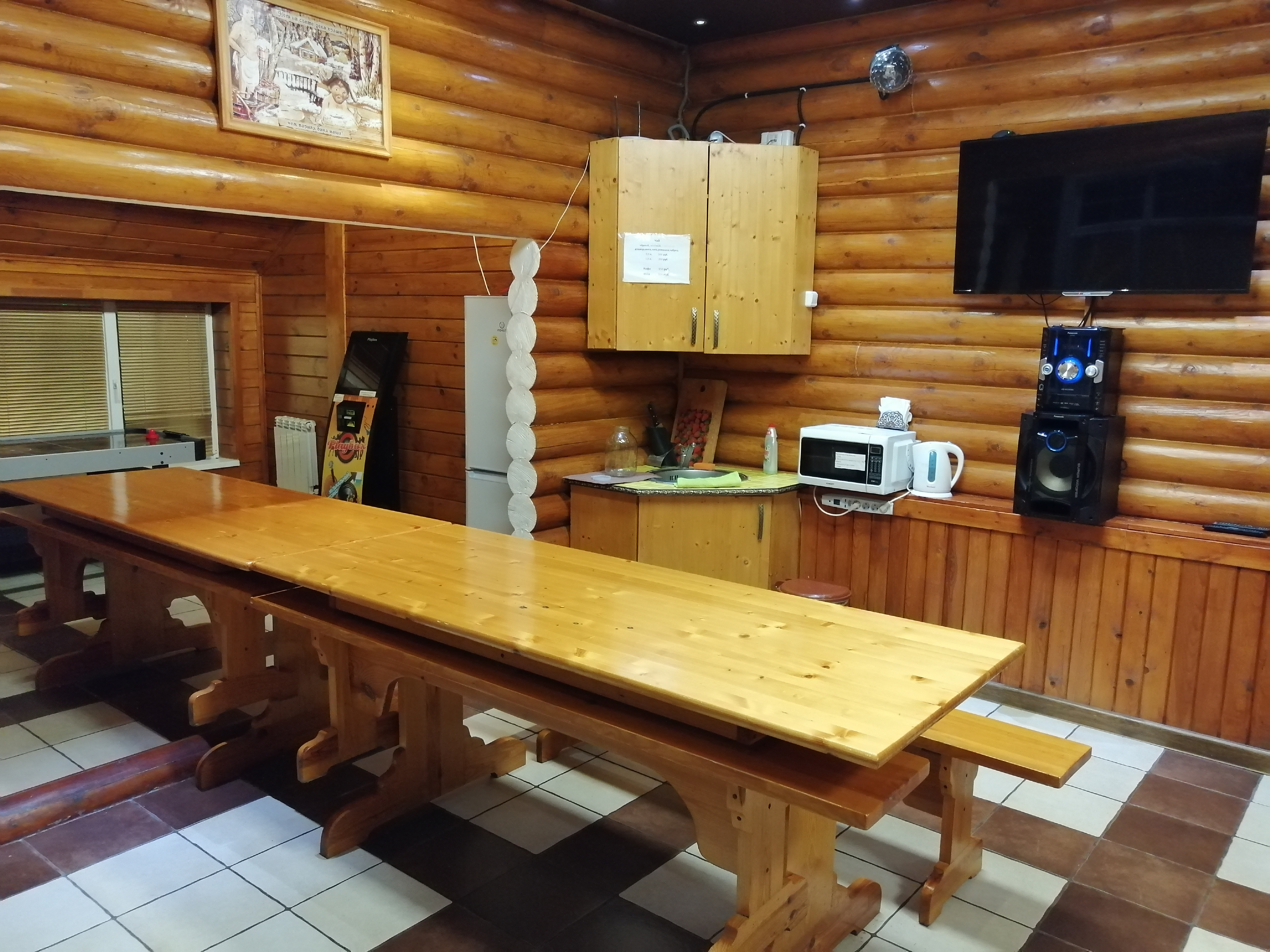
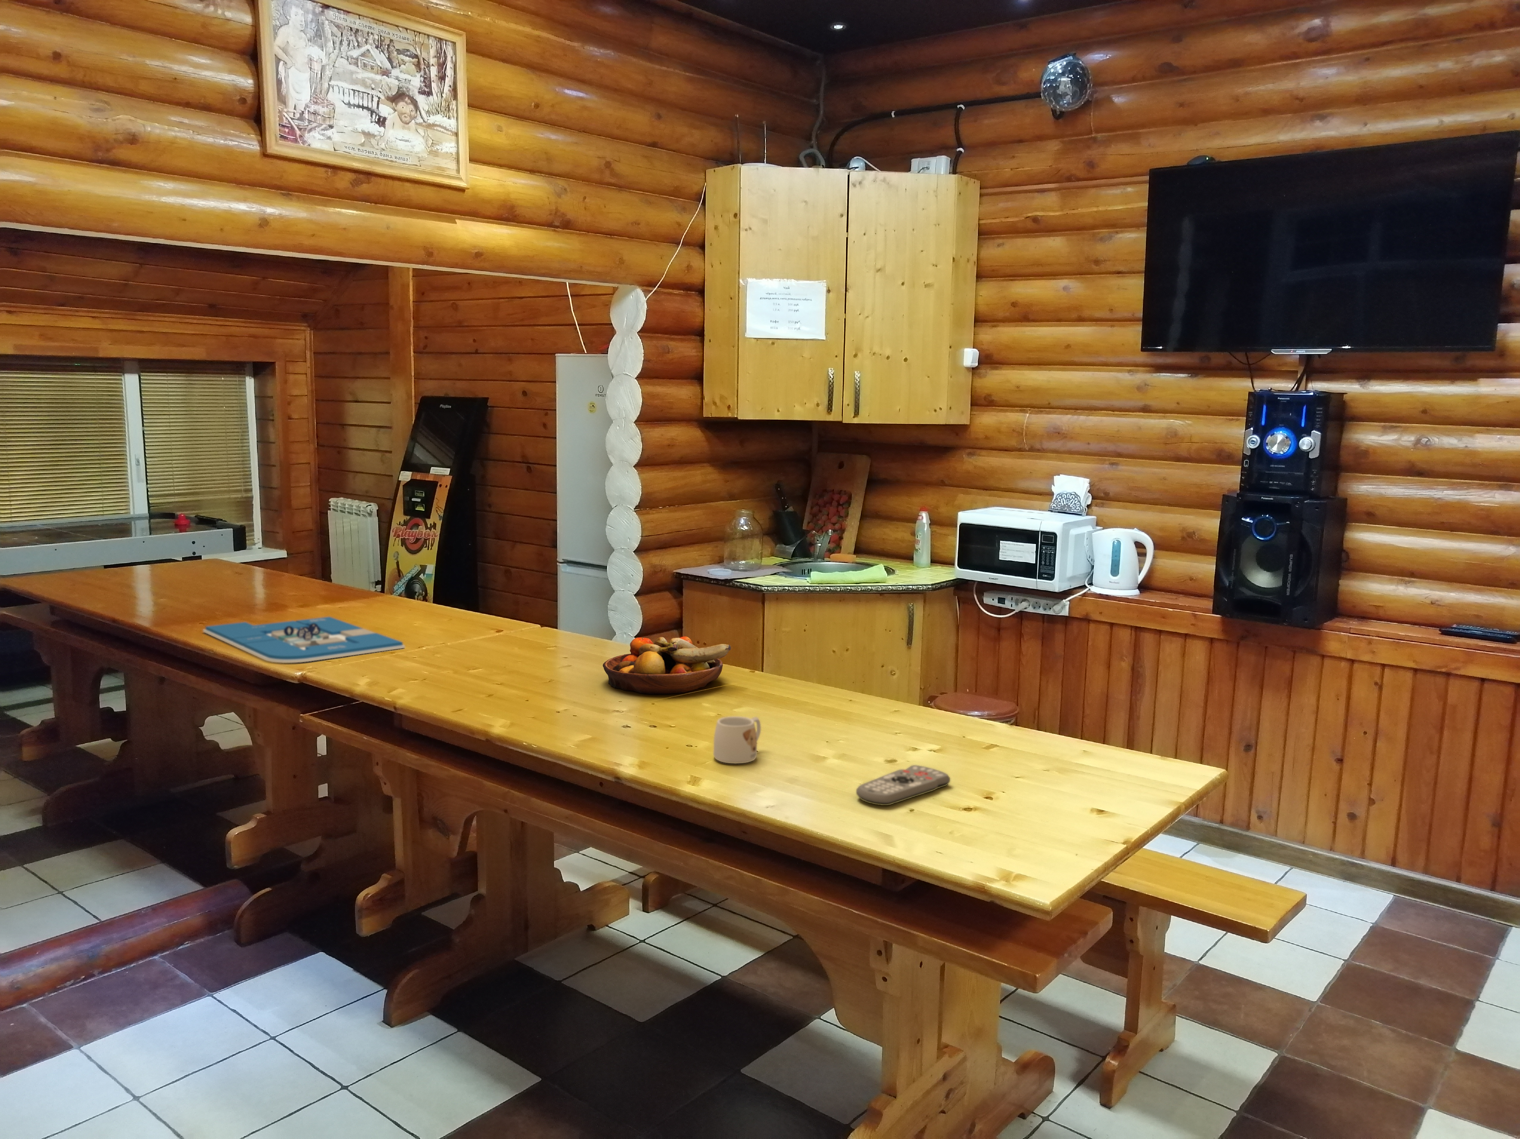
+ board game [202,616,406,663]
+ mug [713,715,761,765]
+ fruit bowl [603,636,731,694]
+ remote control [856,765,950,805]
